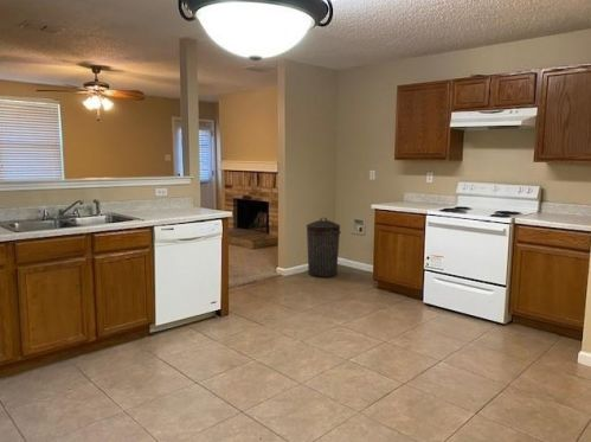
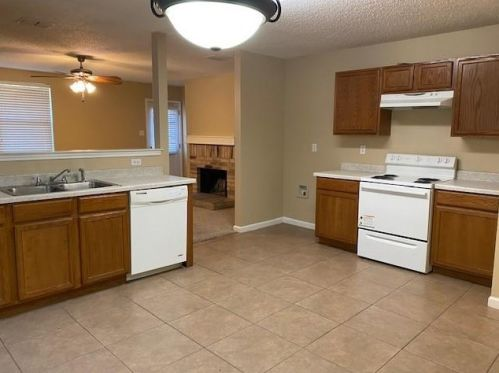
- trash can [306,217,342,278]
